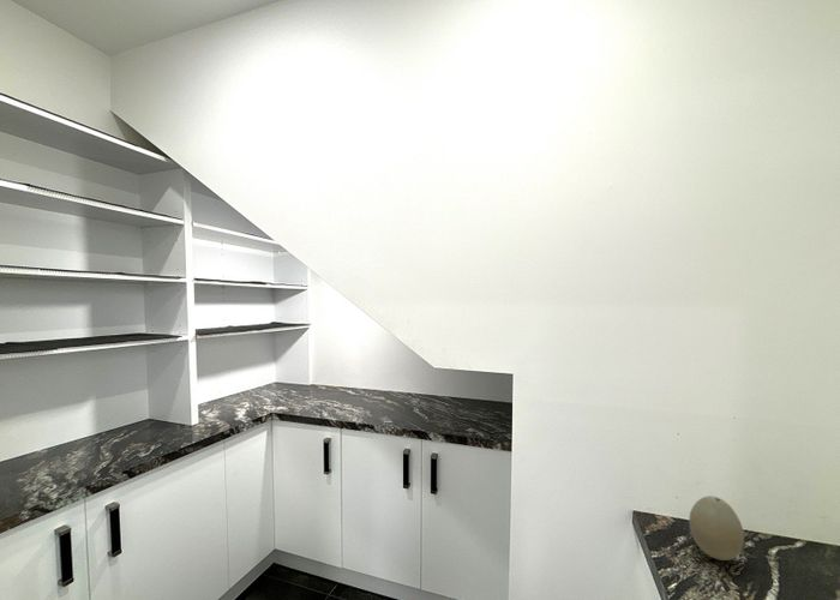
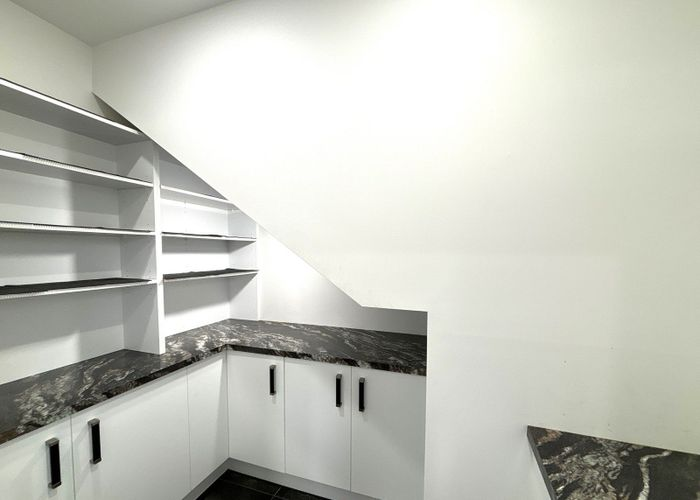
- decorative egg [688,494,745,562]
